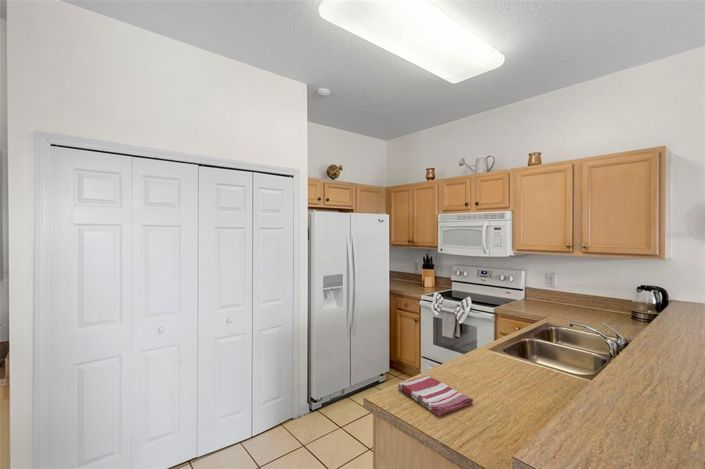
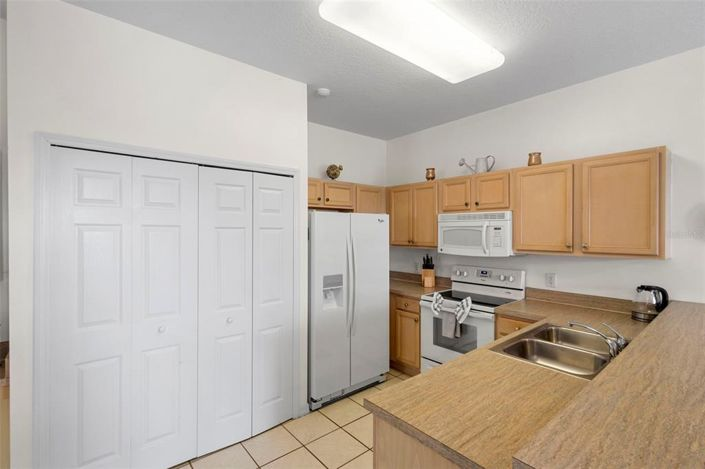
- dish towel [397,375,474,417]
